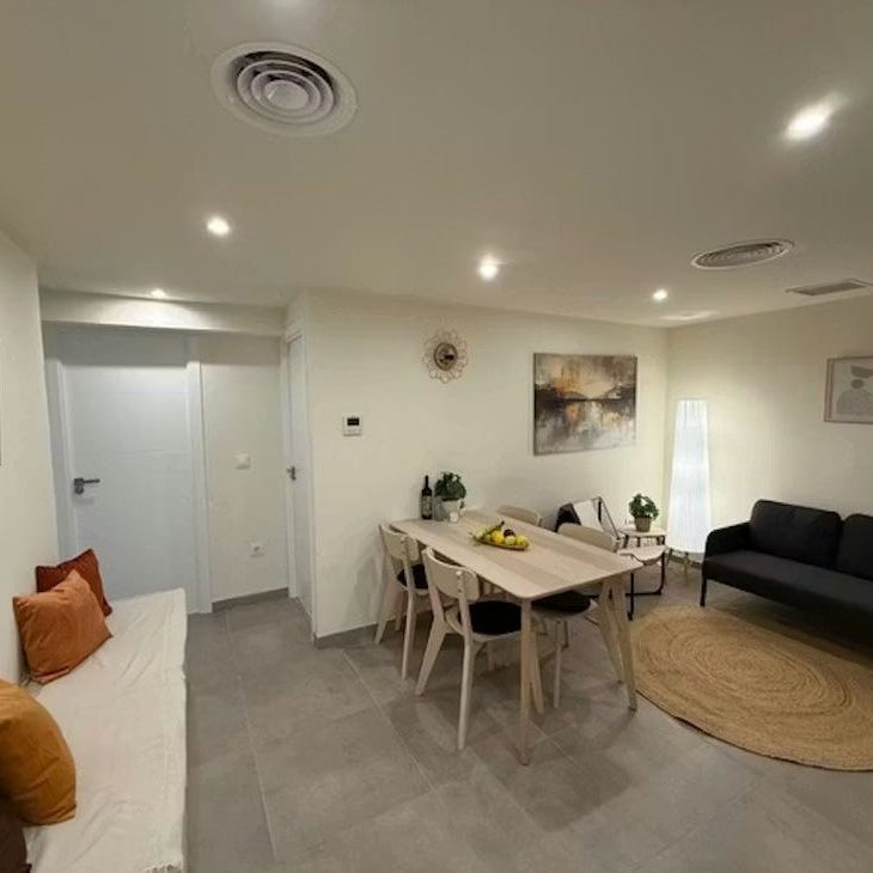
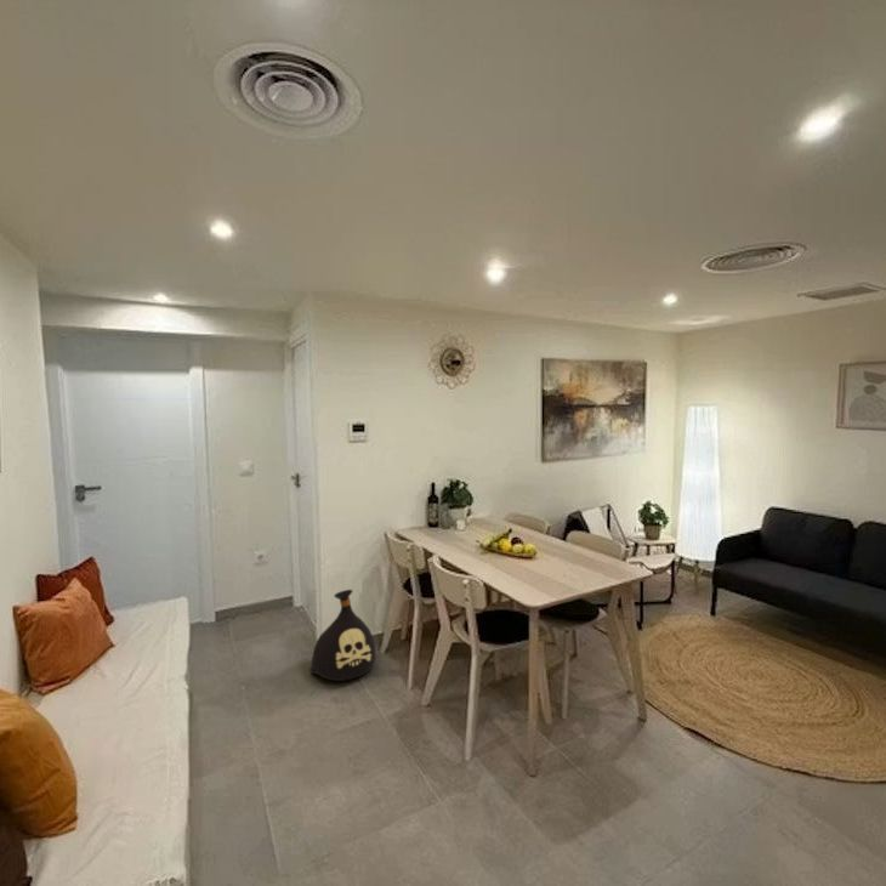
+ bag [308,589,377,682]
